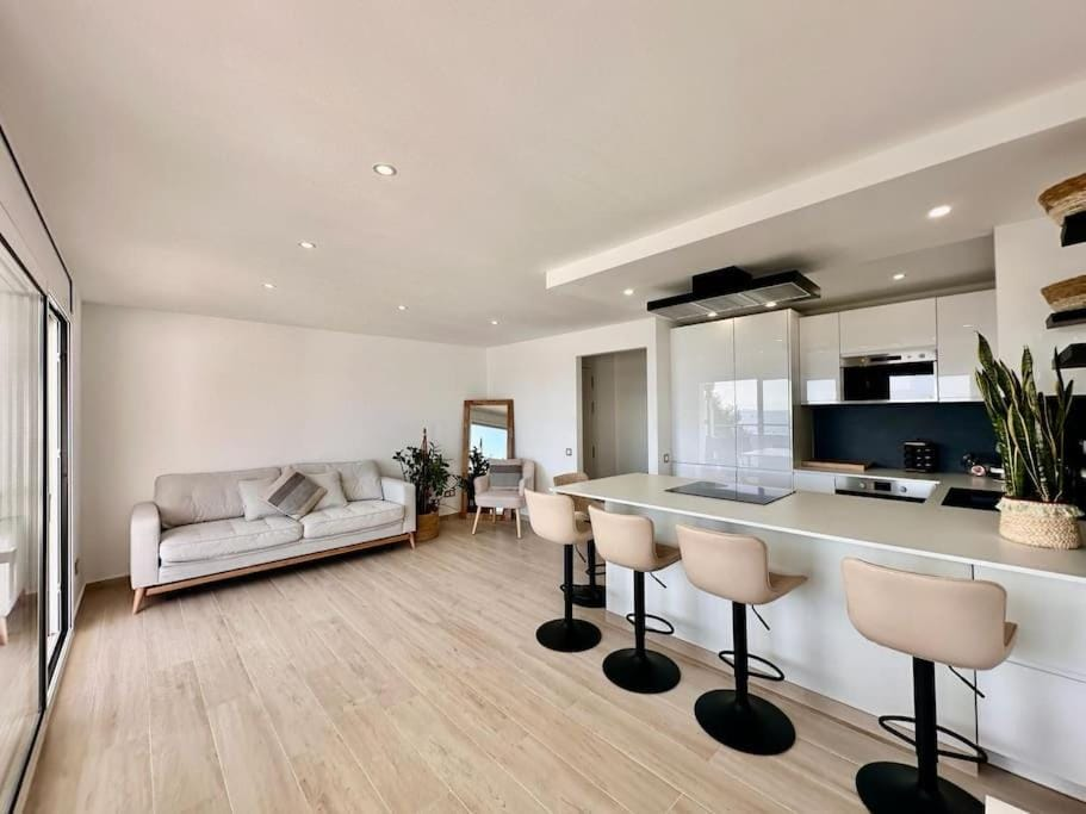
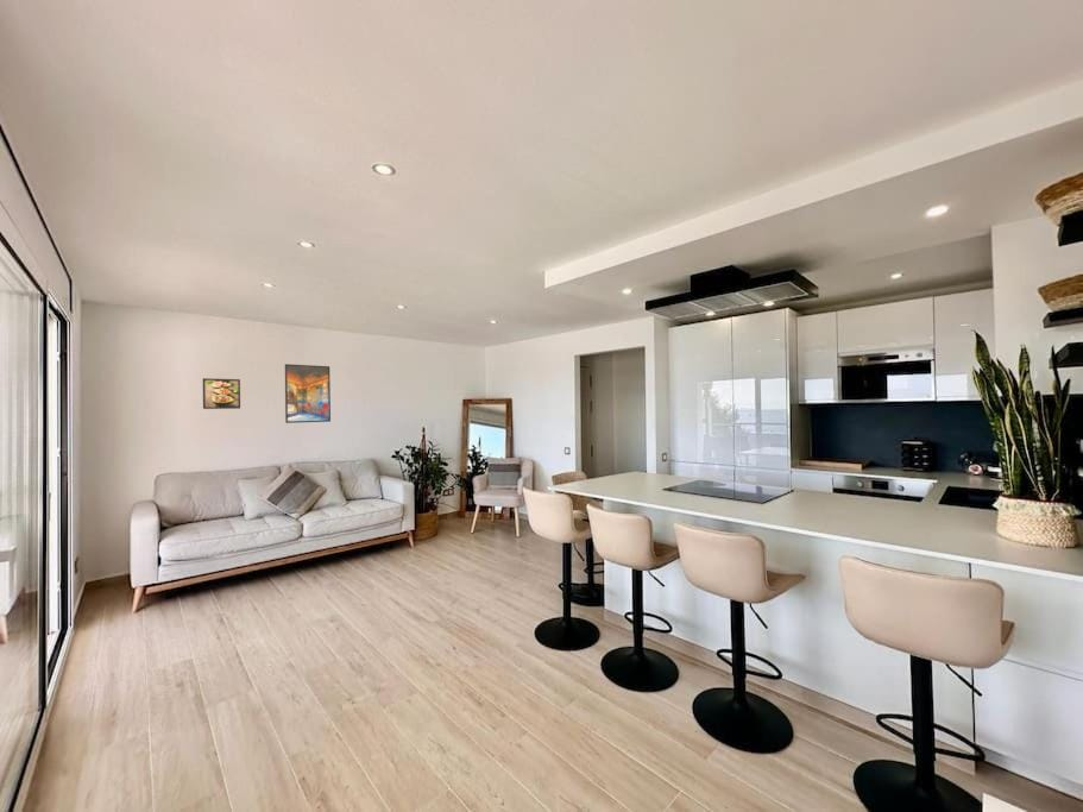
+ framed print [284,363,332,424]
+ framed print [202,377,241,410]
